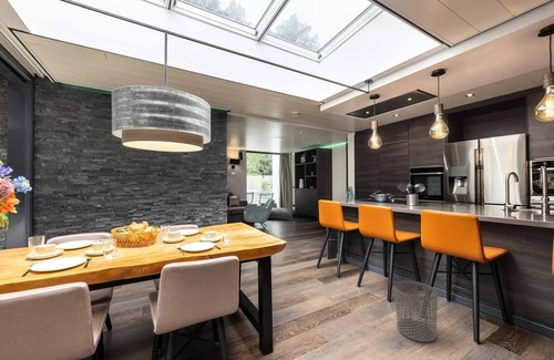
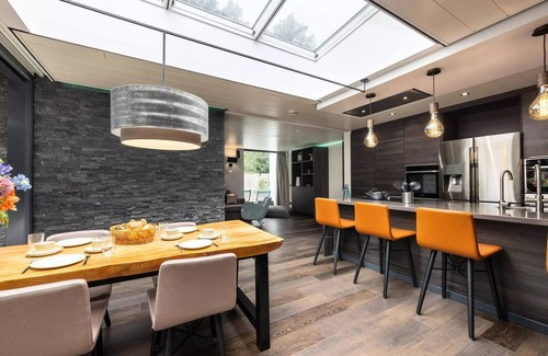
- waste bin [393,279,439,343]
